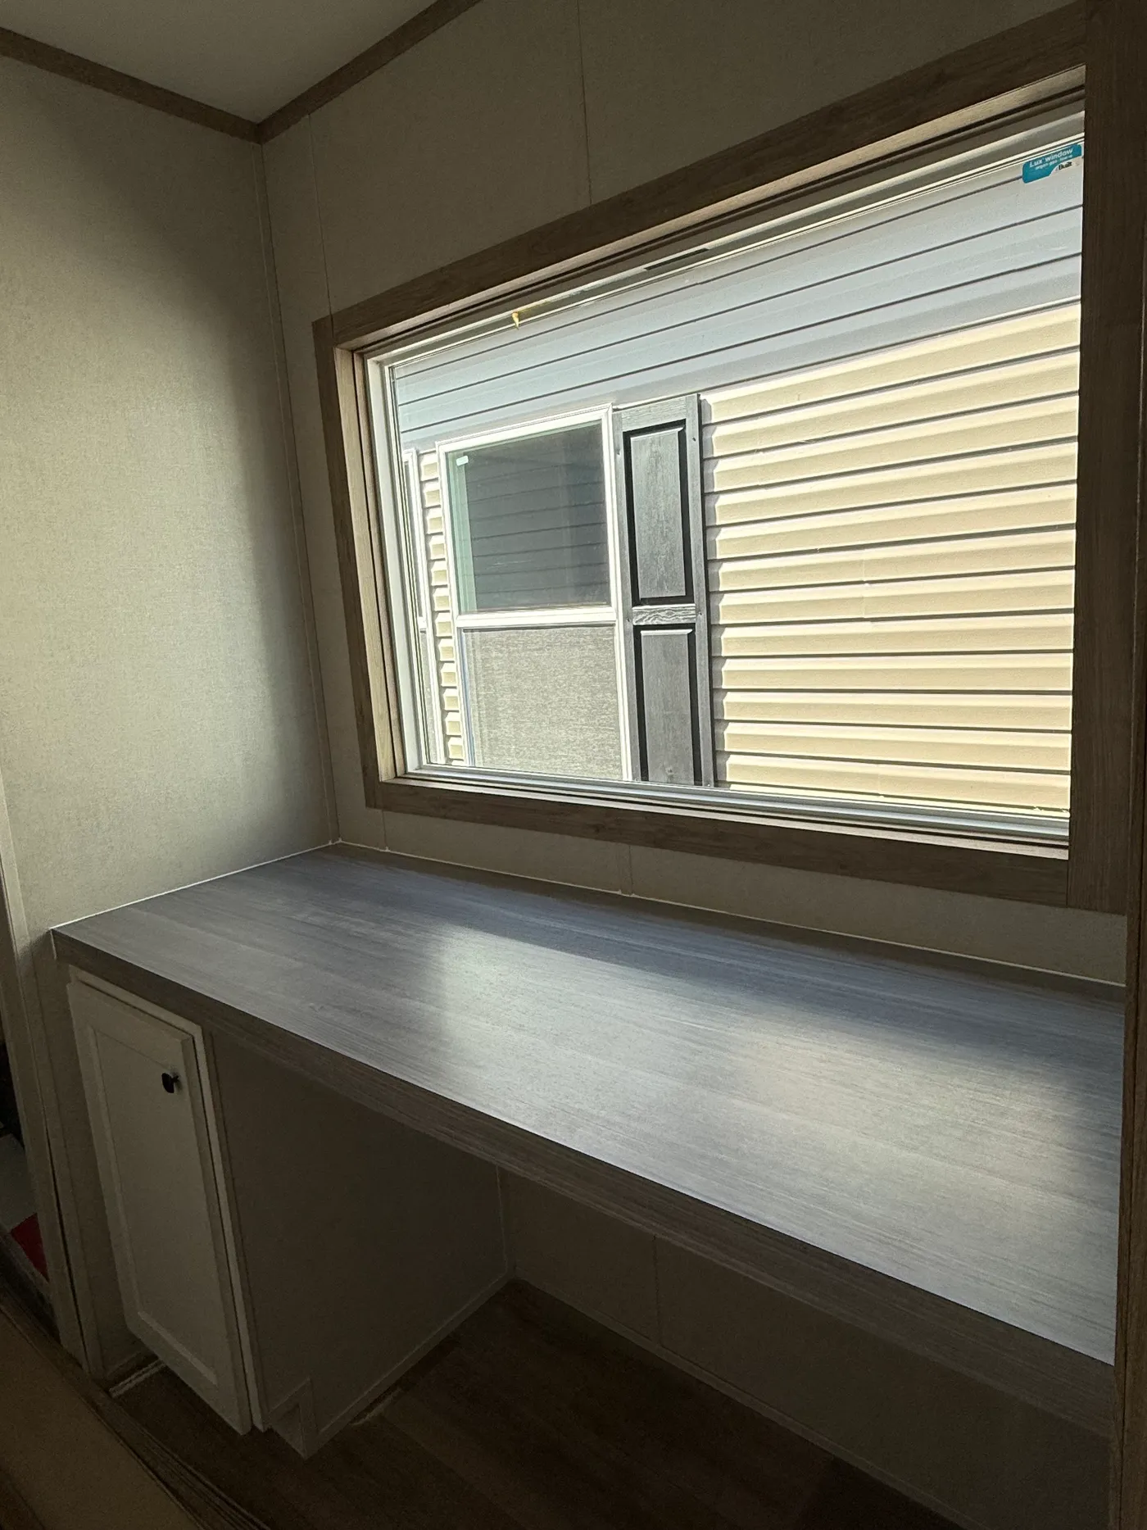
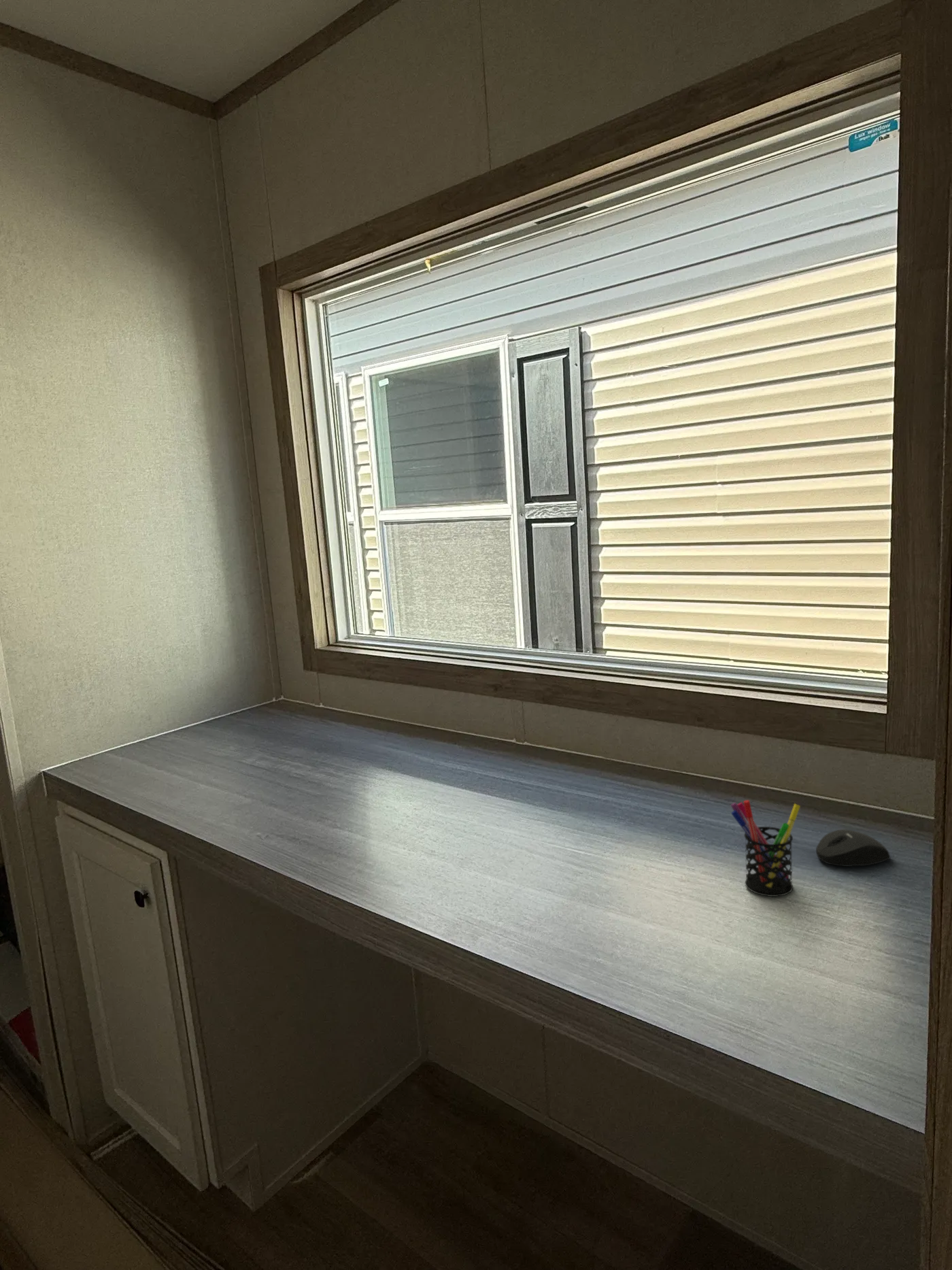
+ mouse [815,829,891,867]
+ pen holder [730,799,801,897]
